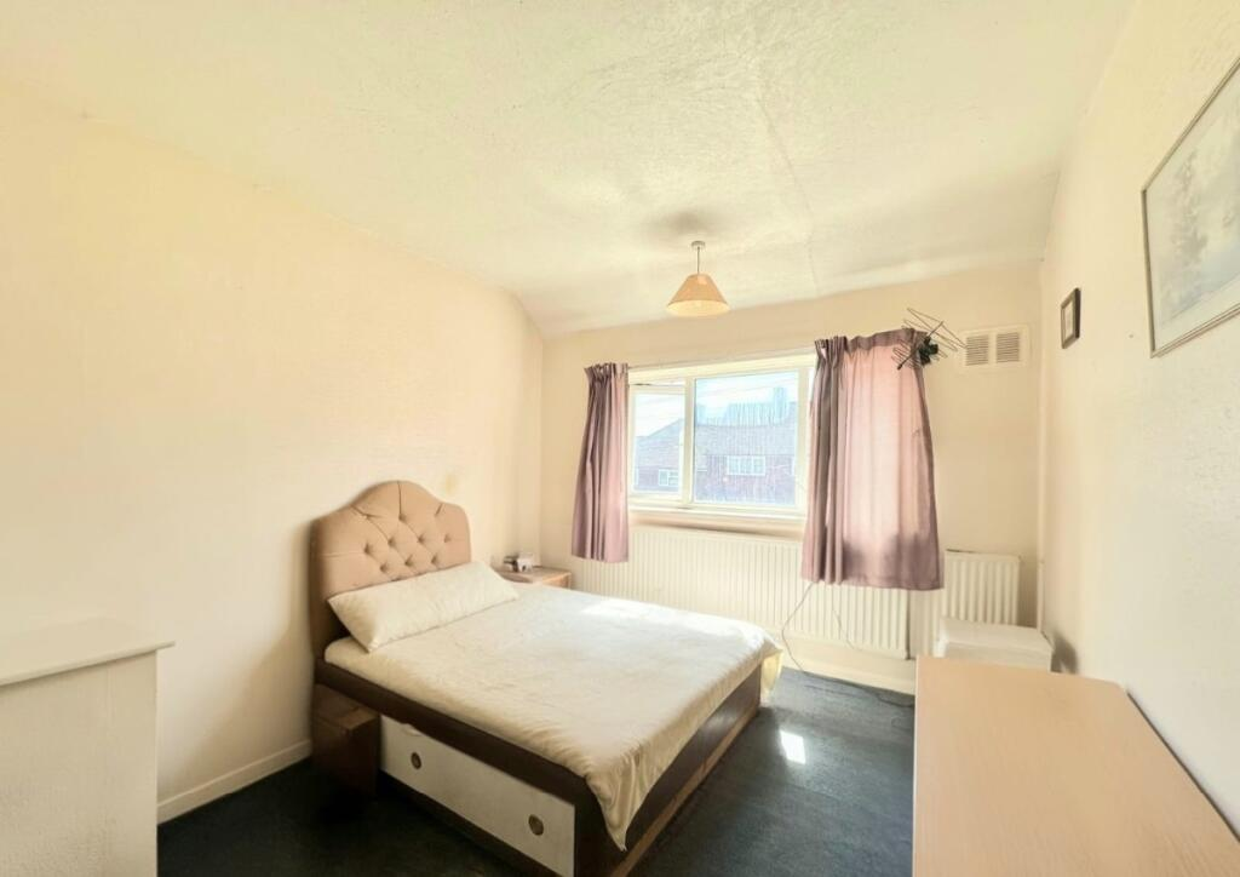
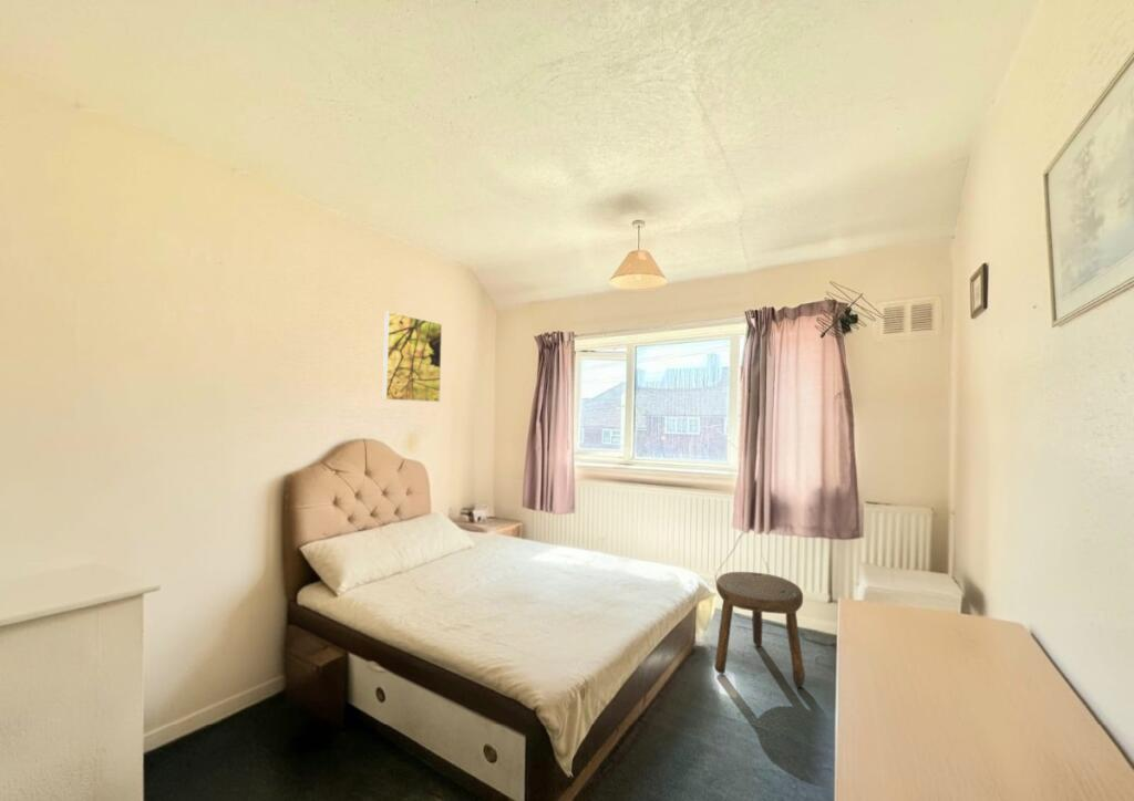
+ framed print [382,311,443,403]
+ stool [713,571,806,688]
